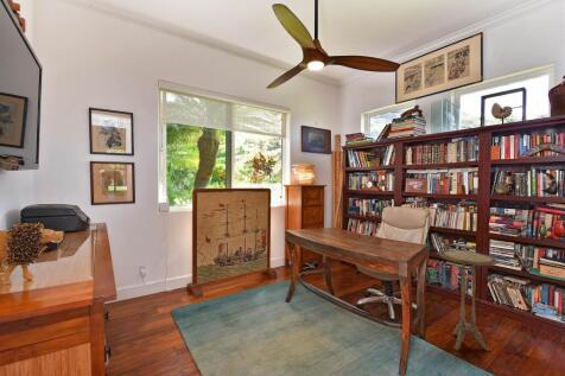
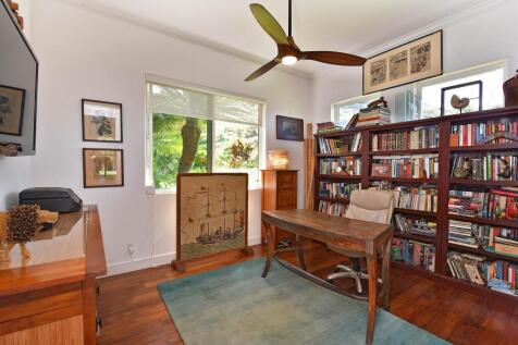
- side table [438,249,499,352]
